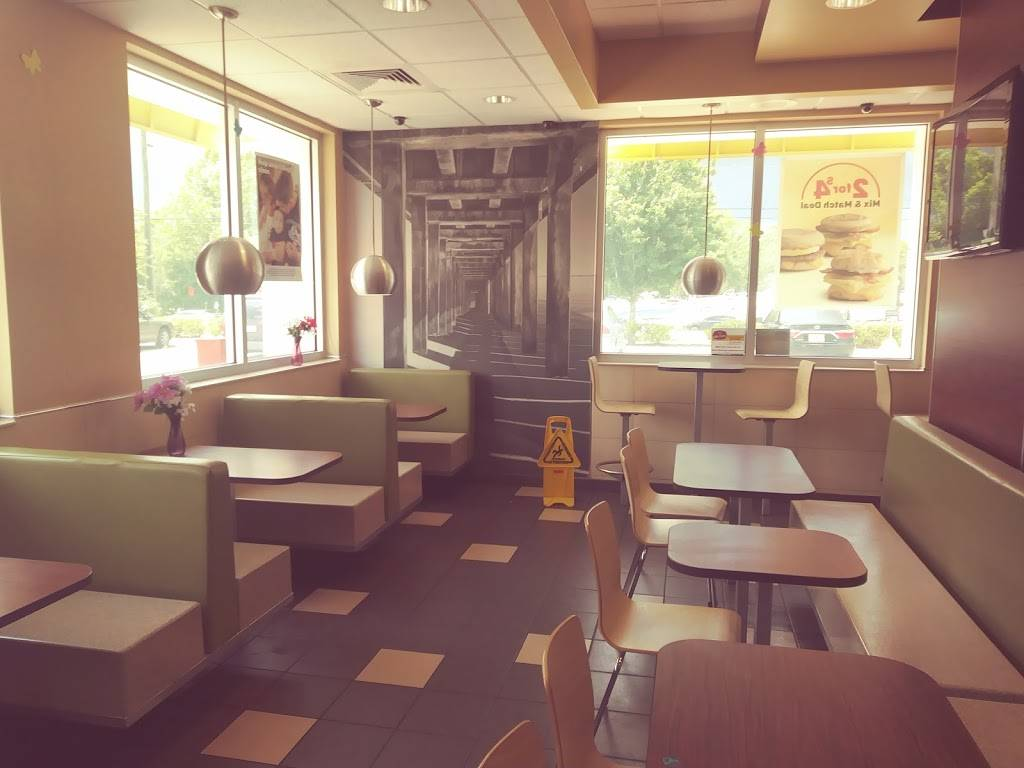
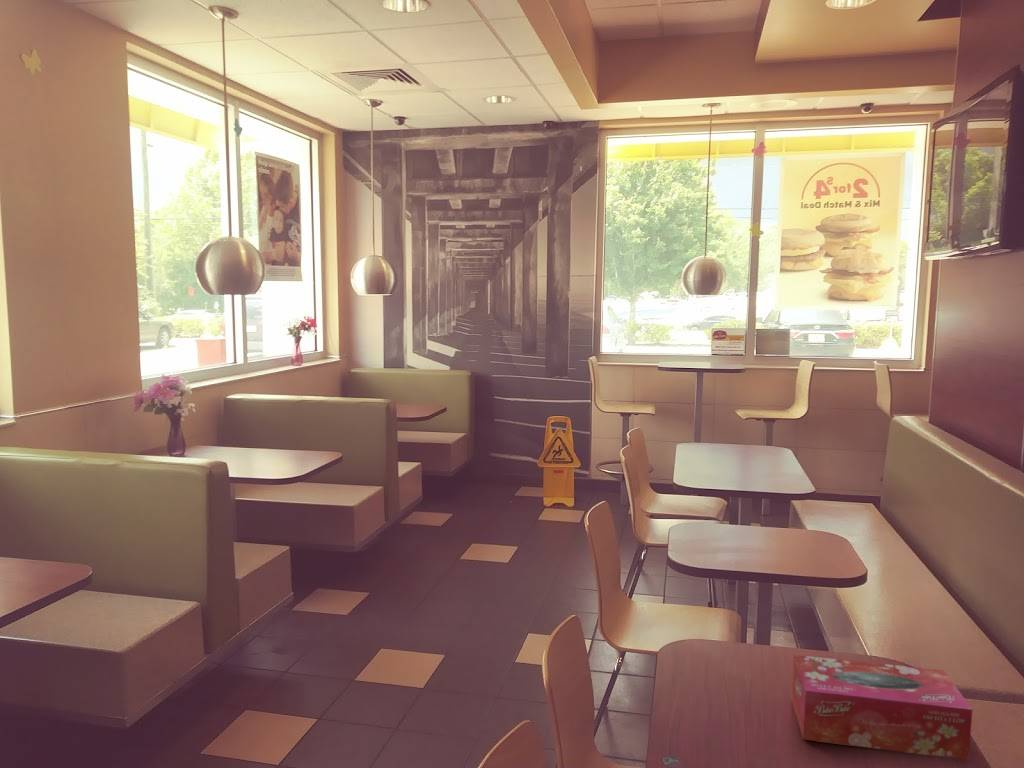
+ tissue box [790,654,973,761]
